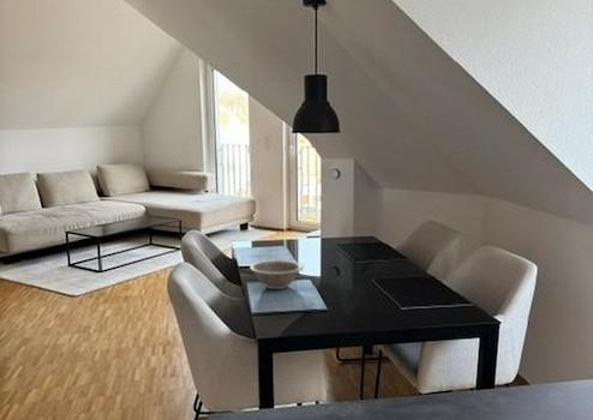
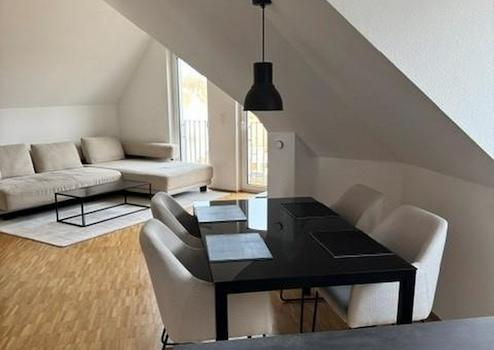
- decorative bowl [248,259,305,290]
